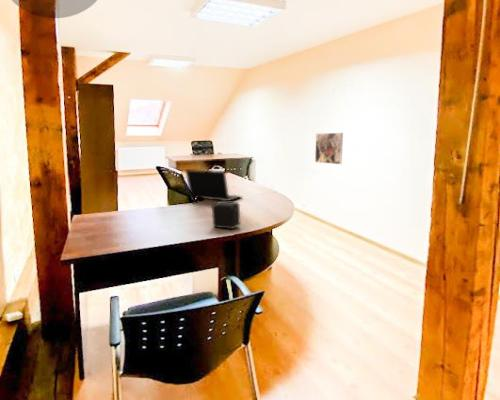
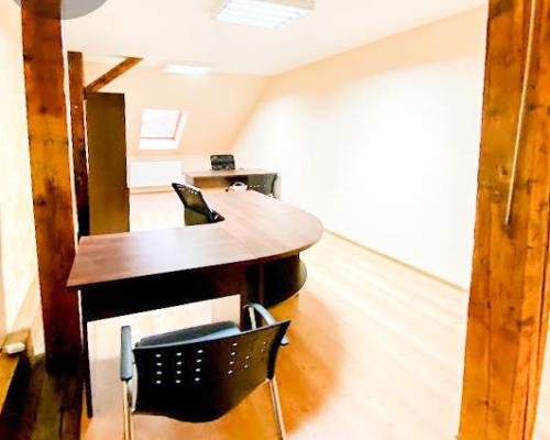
- laptop [184,168,243,202]
- speaker [211,200,242,230]
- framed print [314,132,344,165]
